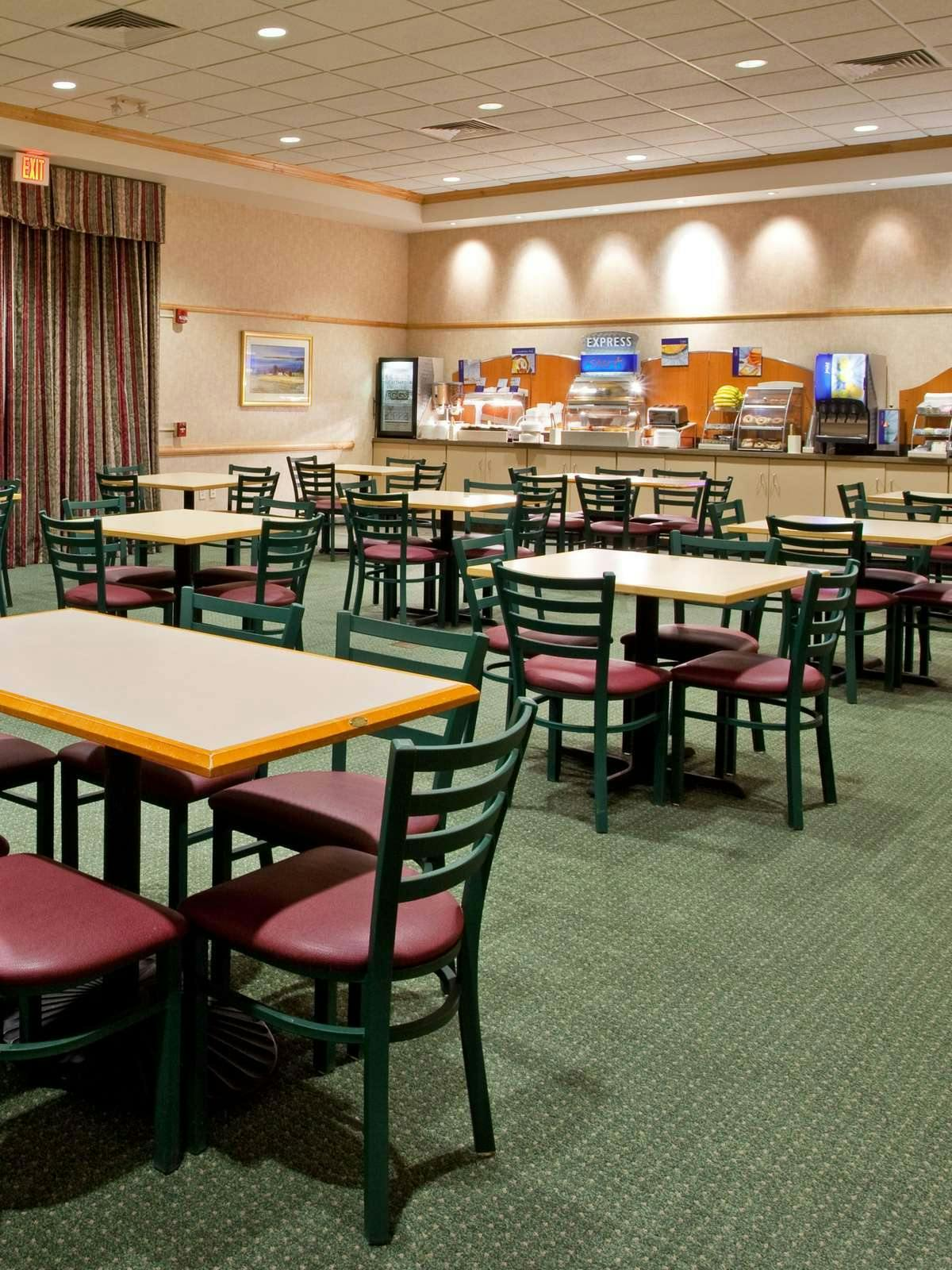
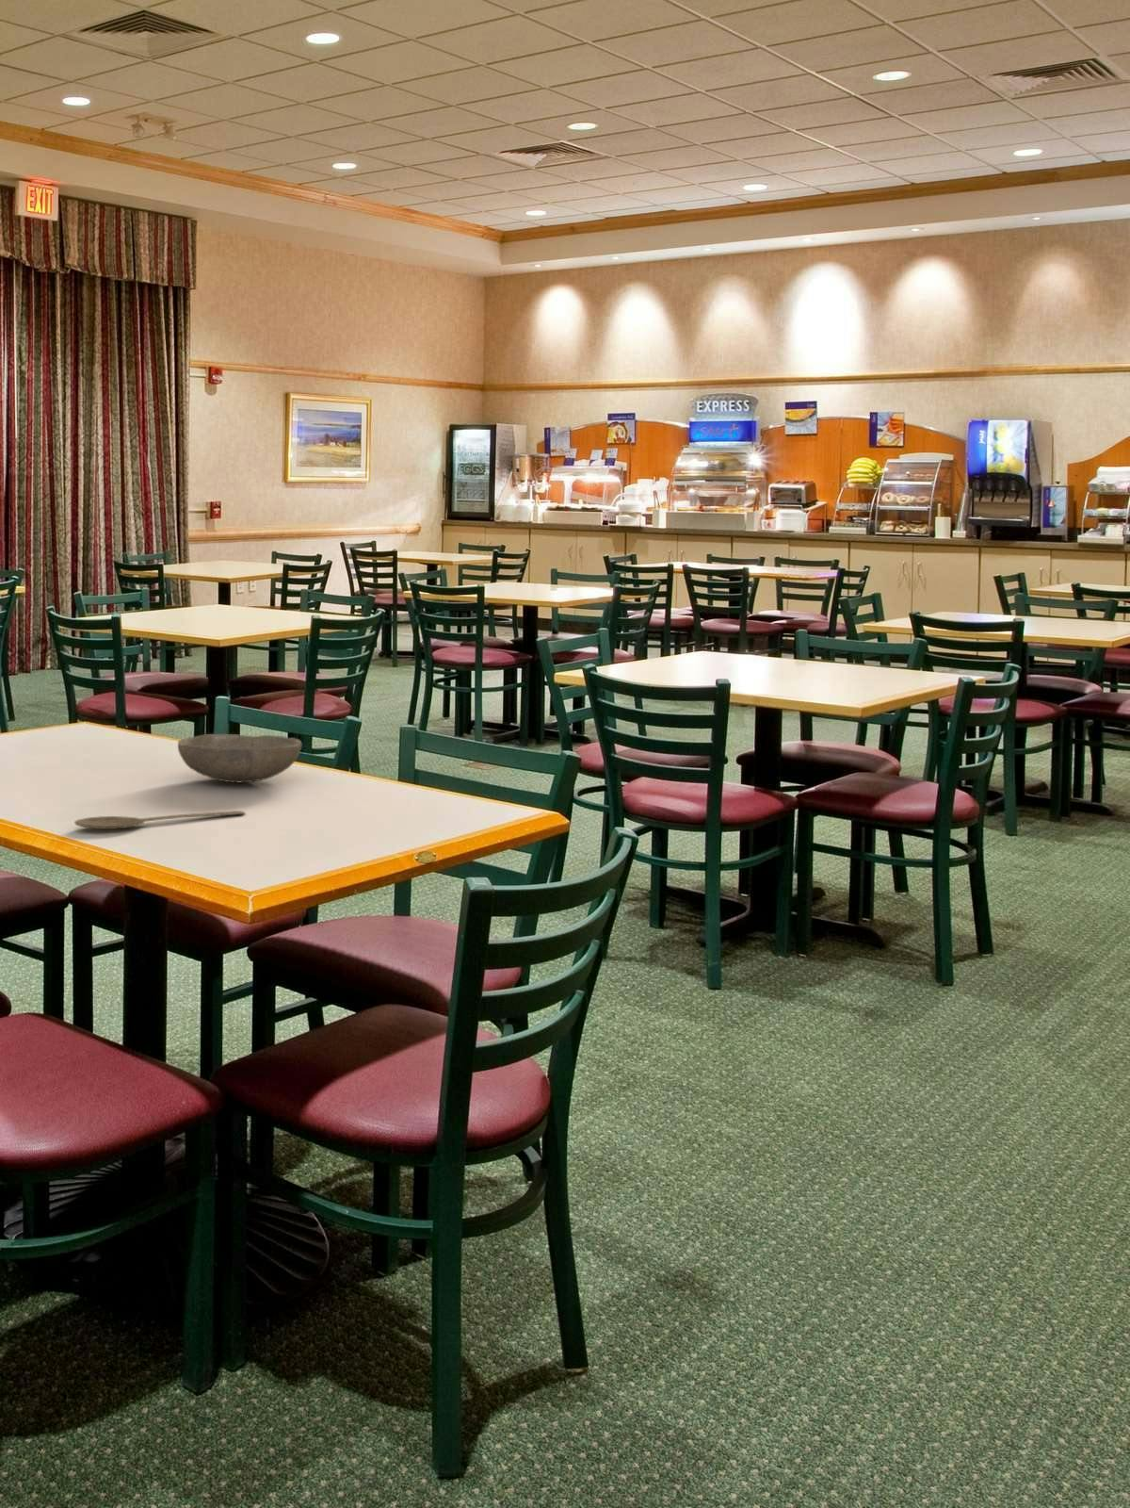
+ wooden spoon [74,810,247,830]
+ bowl [177,734,303,784]
